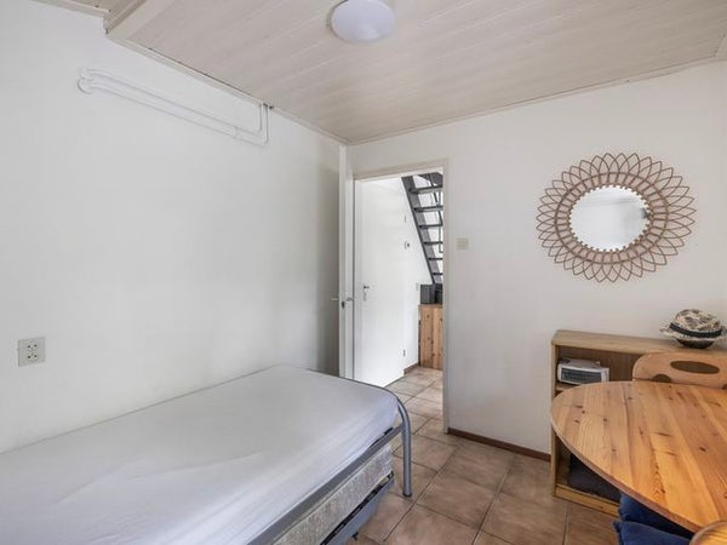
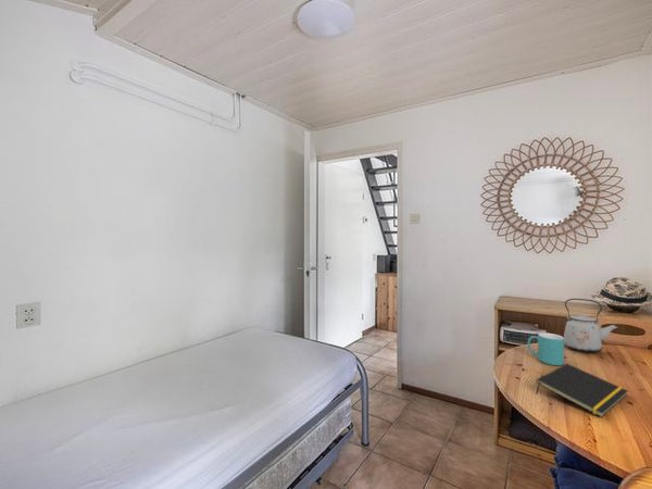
+ notepad [535,363,629,418]
+ kettle [563,298,619,353]
+ mug [527,331,565,366]
